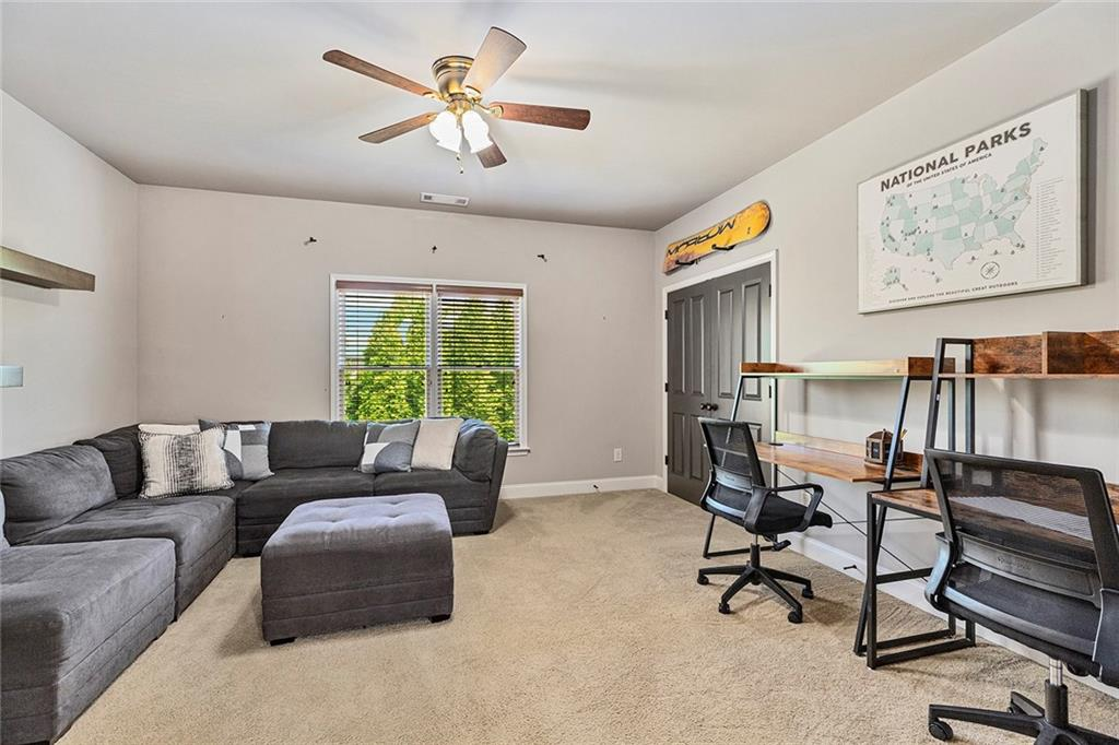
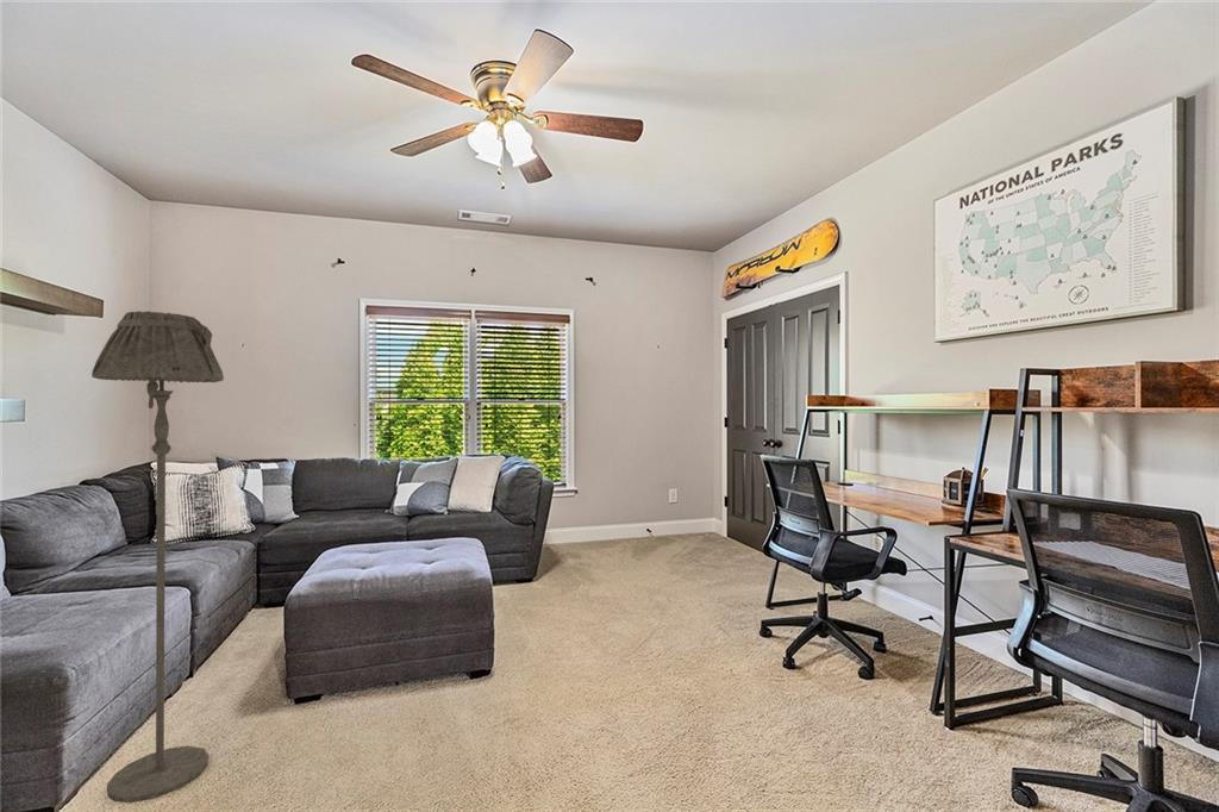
+ floor lamp [90,311,225,804]
